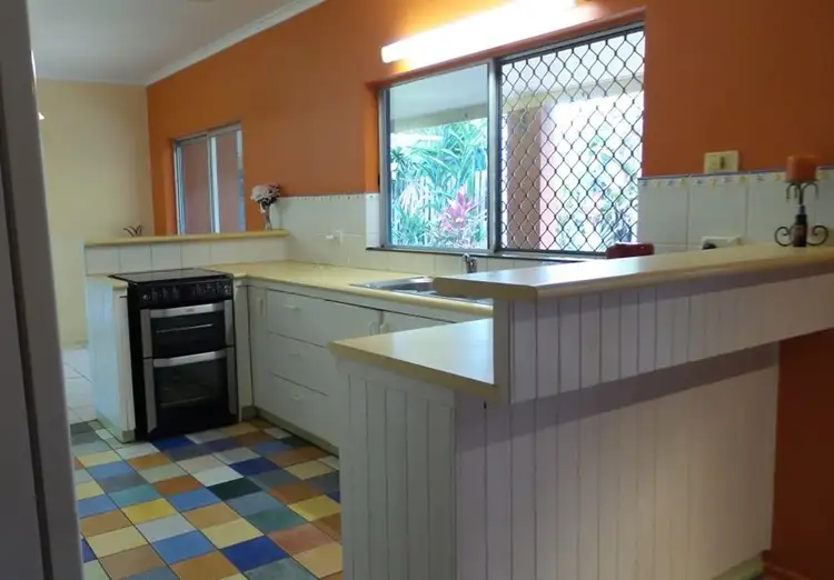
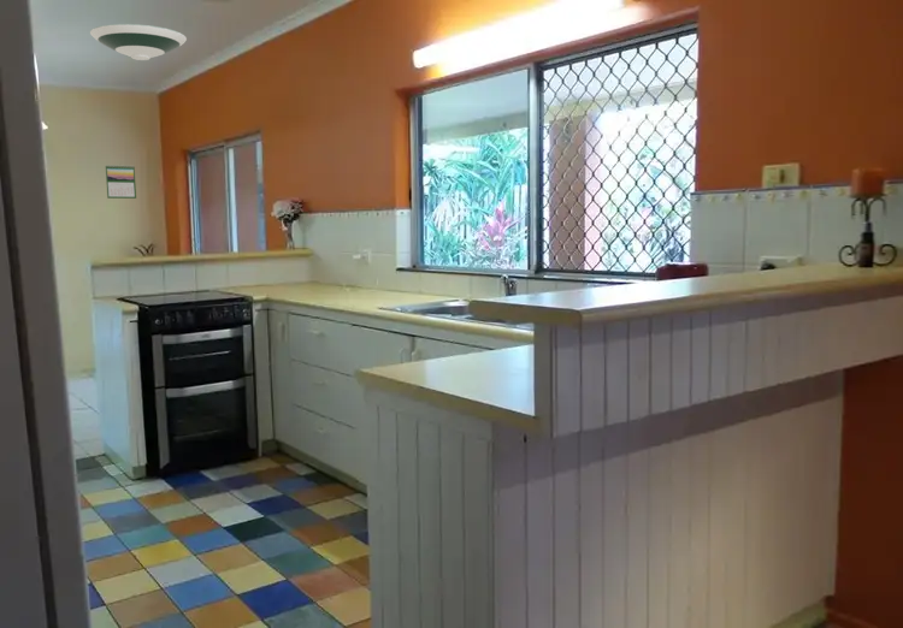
+ calendar [105,164,137,200]
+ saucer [89,23,188,61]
